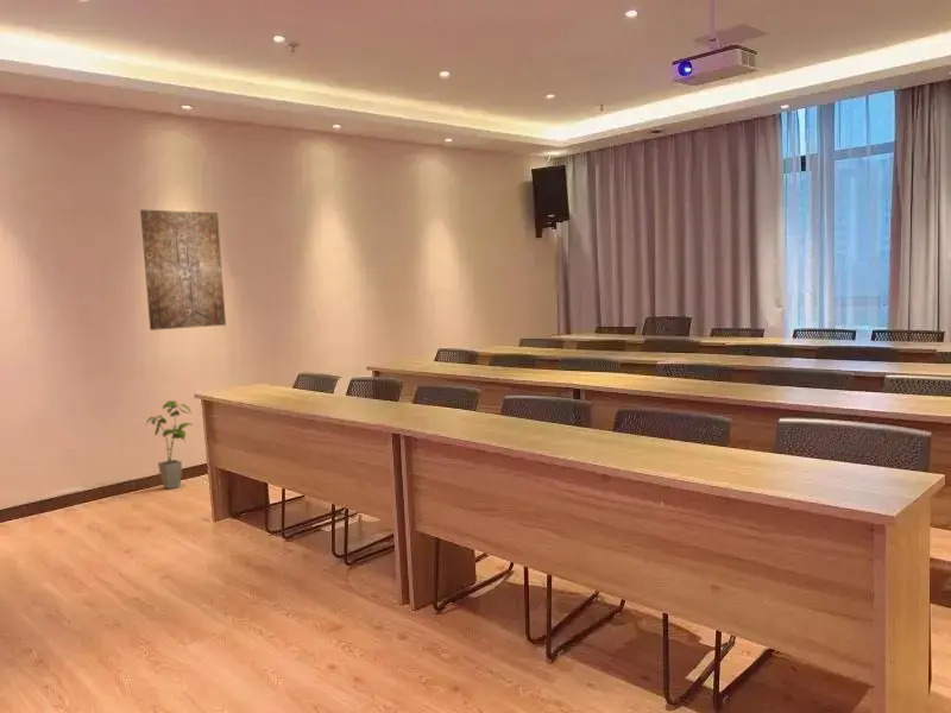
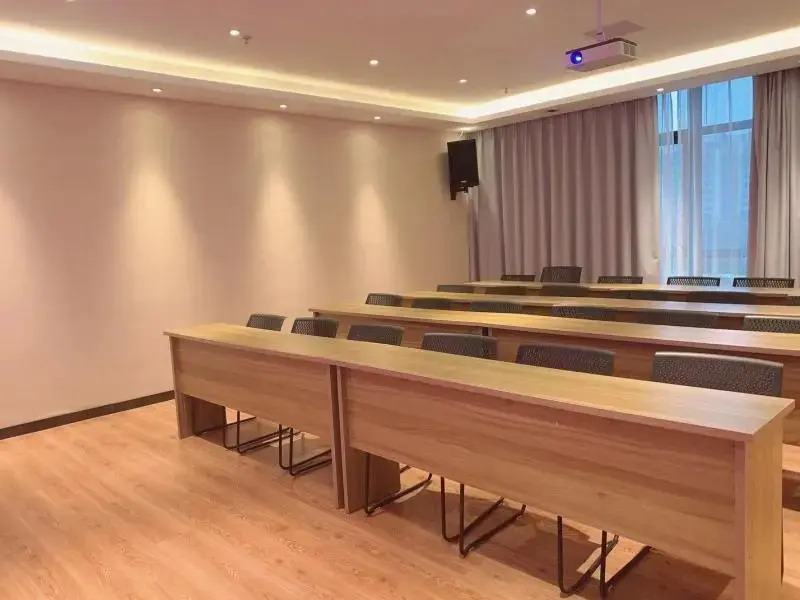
- house plant [145,399,194,490]
- wall art [139,209,227,332]
